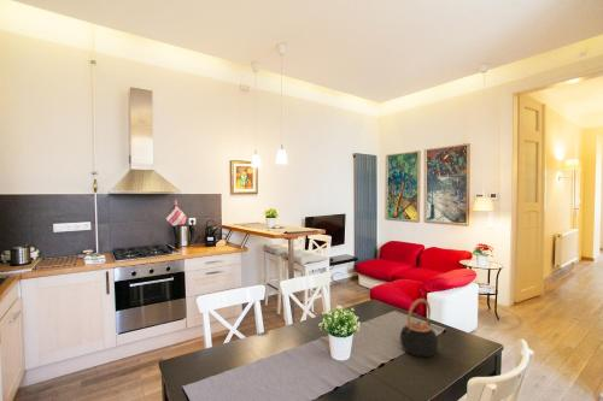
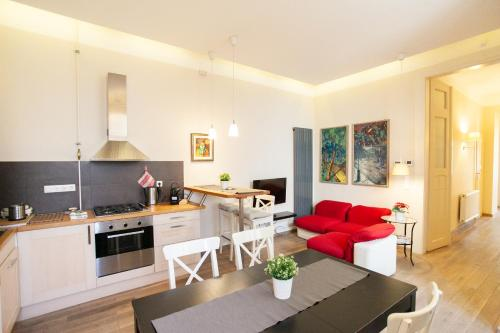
- teapot [399,297,439,358]
